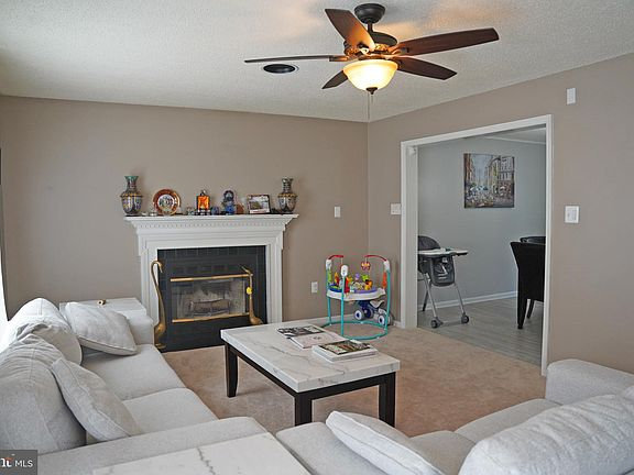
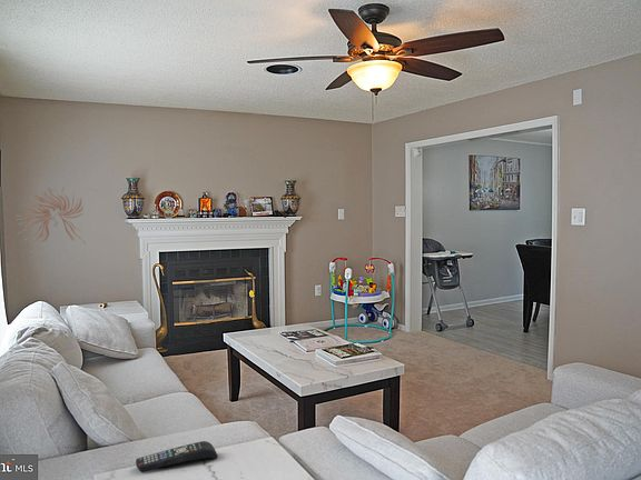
+ remote control [135,440,219,473]
+ wall sculpture [14,186,87,246]
